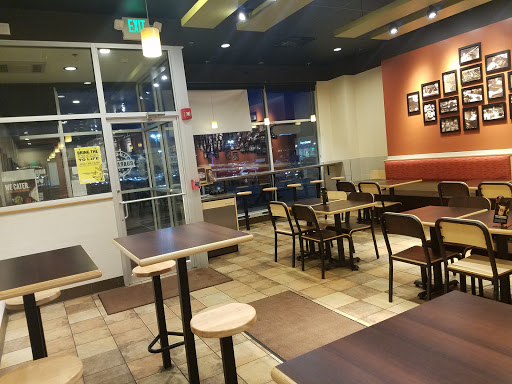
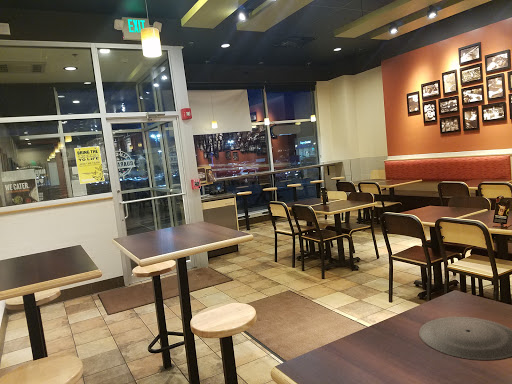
+ plate [418,316,512,361]
